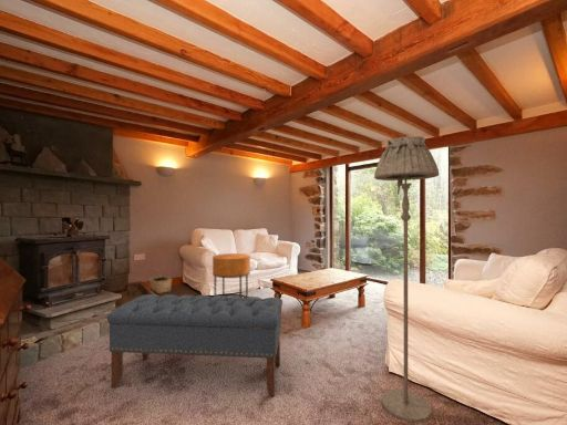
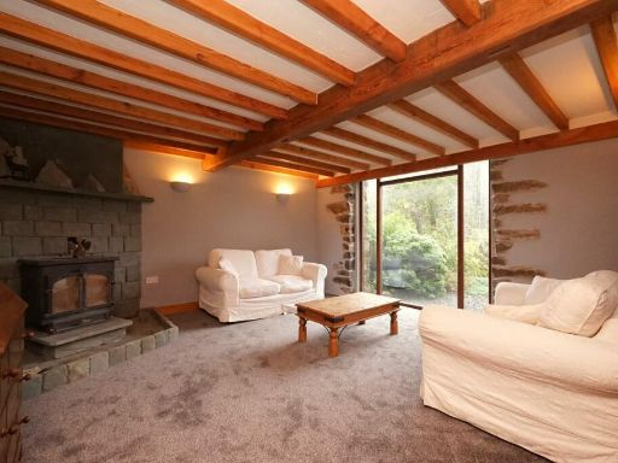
- basket [147,268,173,294]
- floor lamp [373,135,441,424]
- bench [106,293,284,397]
- side table [212,252,251,298]
